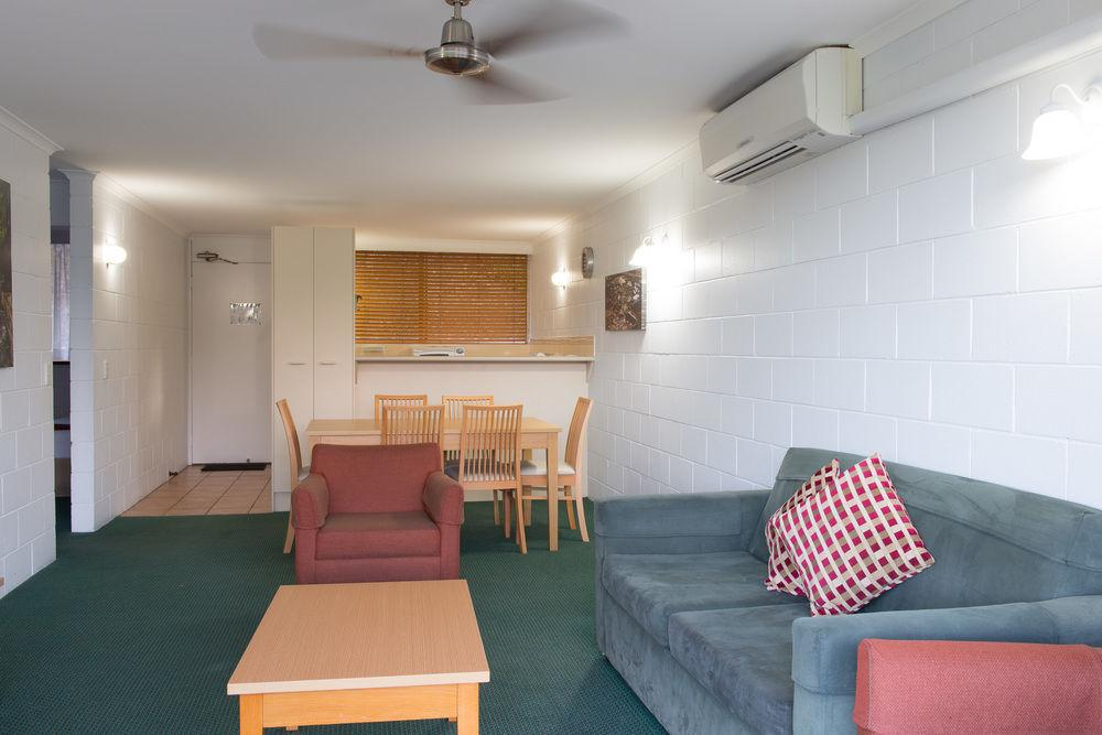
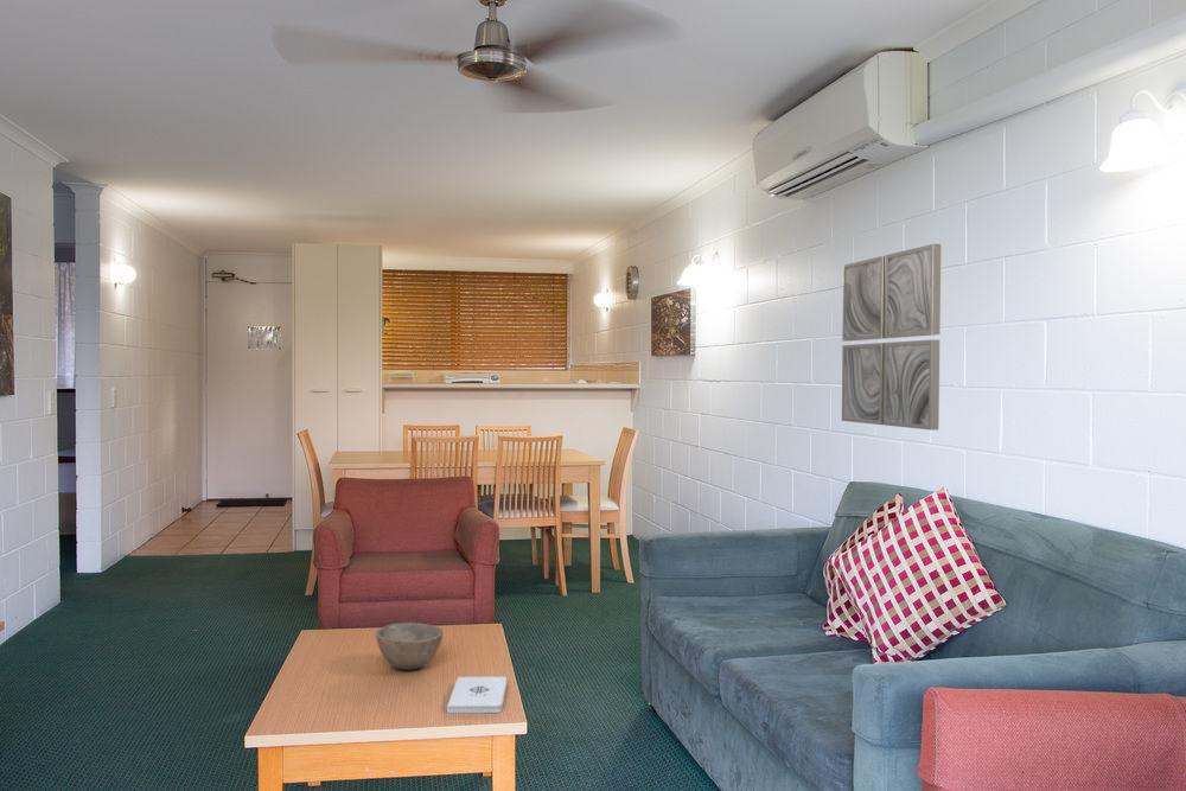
+ notepad [446,676,508,714]
+ wall art [841,243,942,432]
+ bowl [375,621,445,671]
